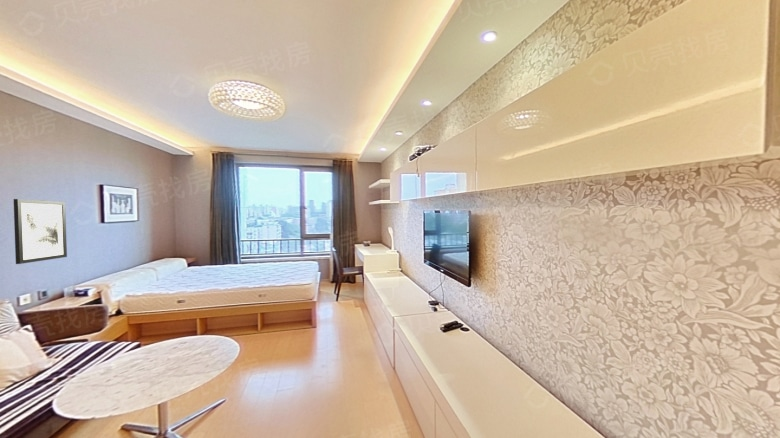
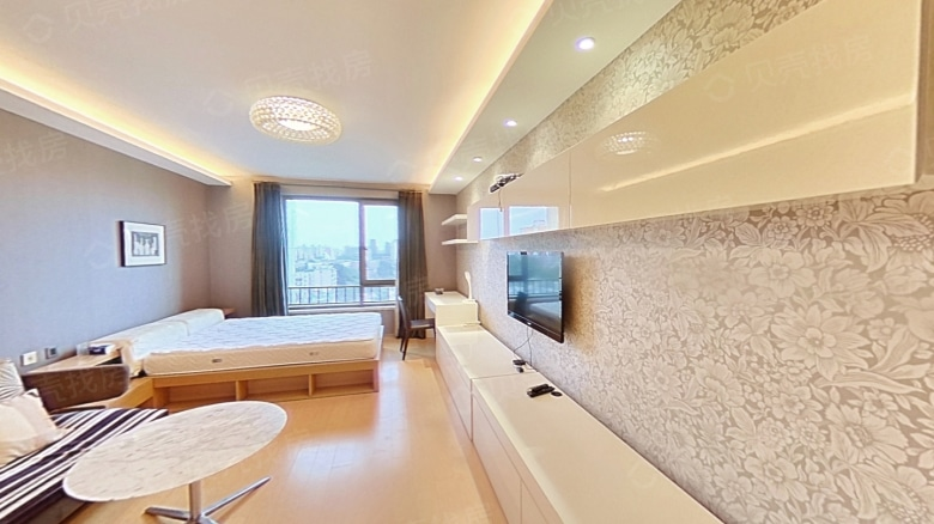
- wall art [13,198,68,265]
